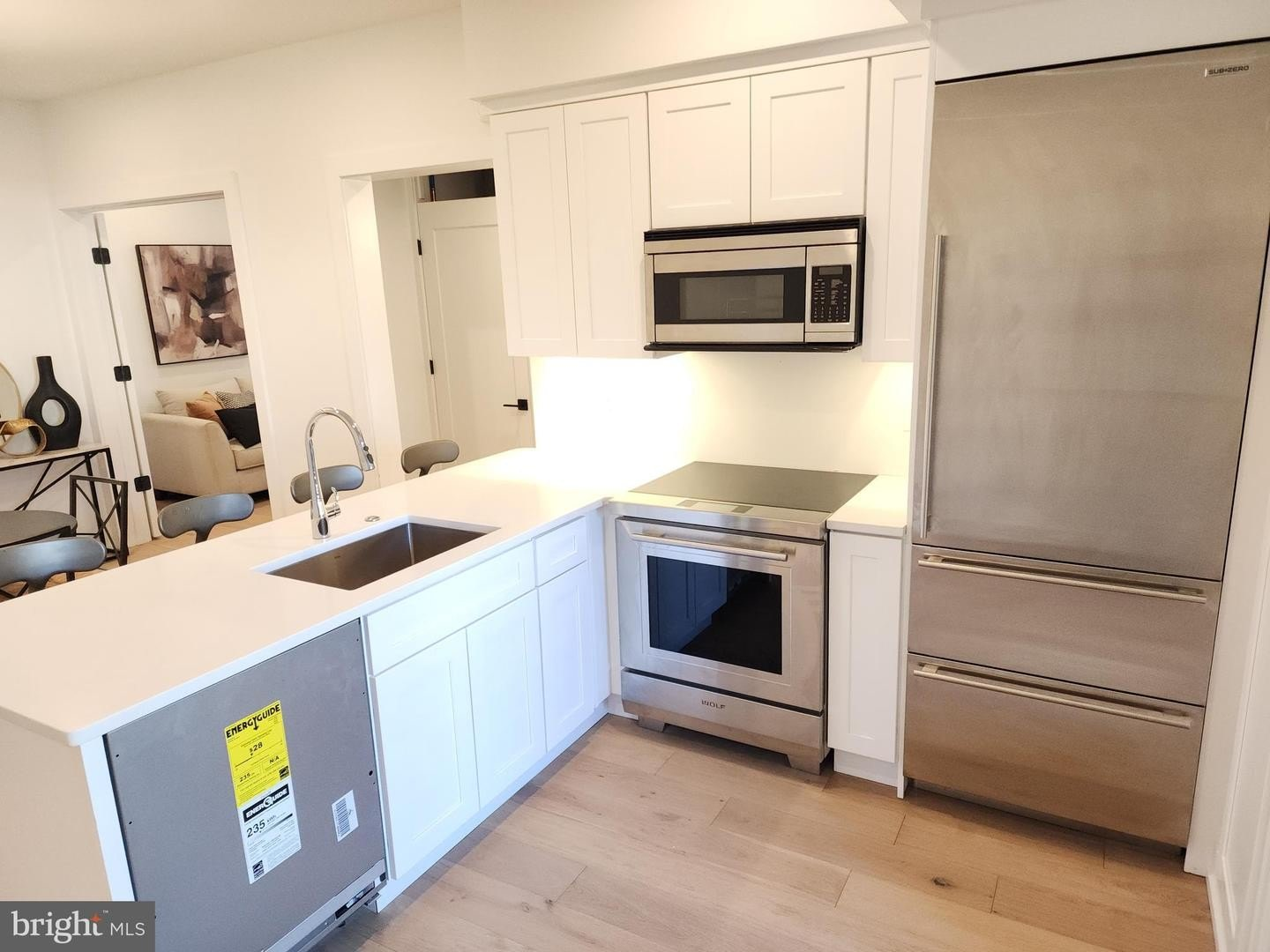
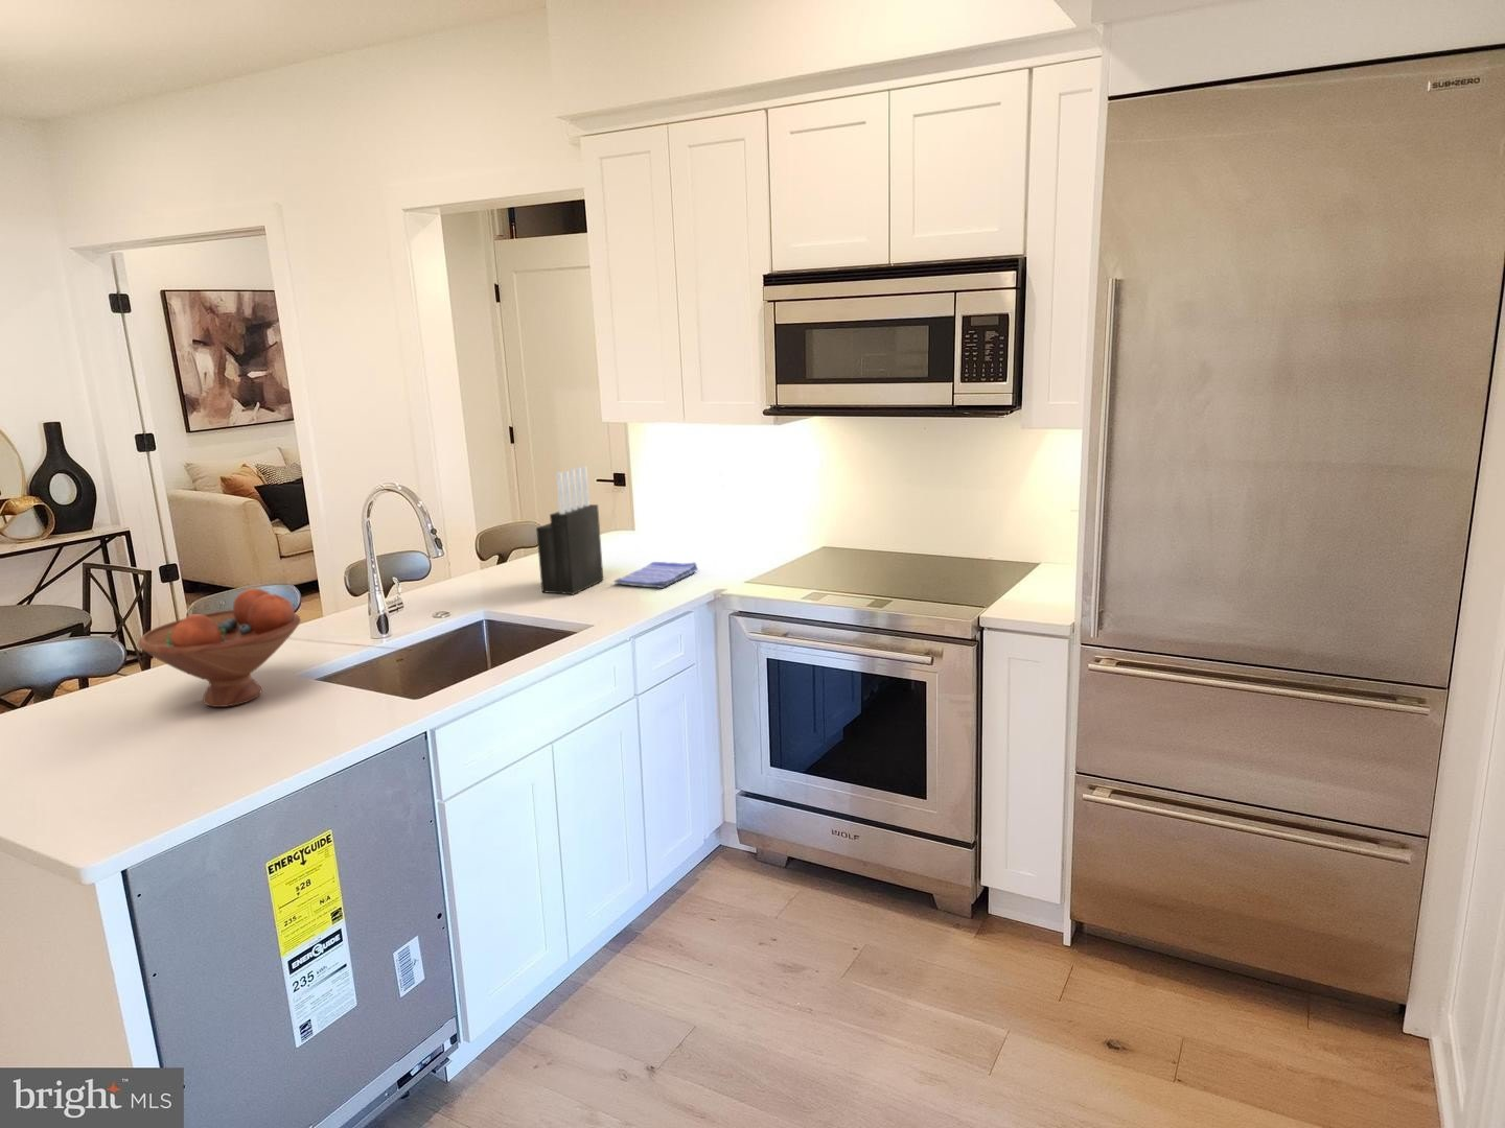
+ dish towel [614,560,699,589]
+ knife block [536,464,604,595]
+ fruit bowl [137,587,302,709]
